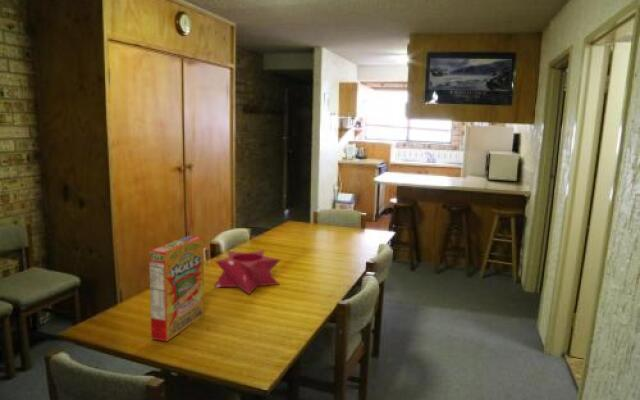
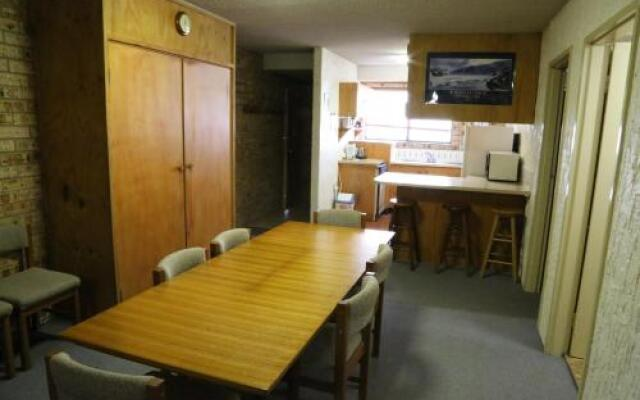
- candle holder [213,249,282,295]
- cereal box [148,235,205,342]
